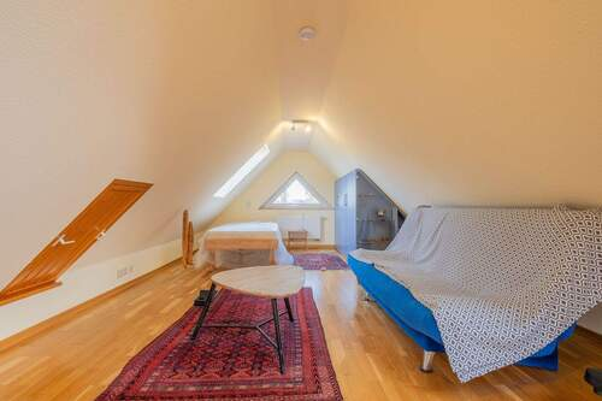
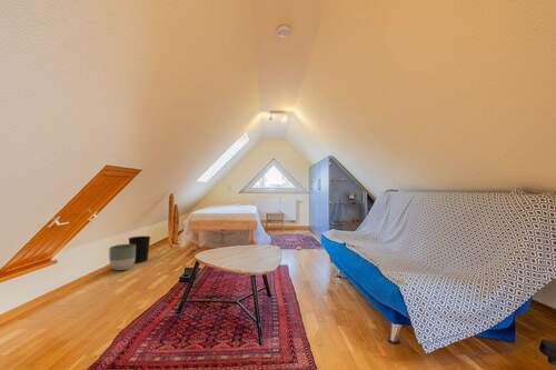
+ planter [108,243,136,271]
+ wastebasket [128,236,151,263]
